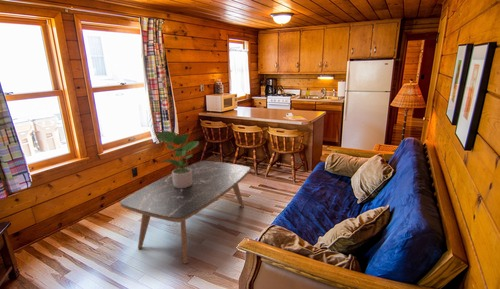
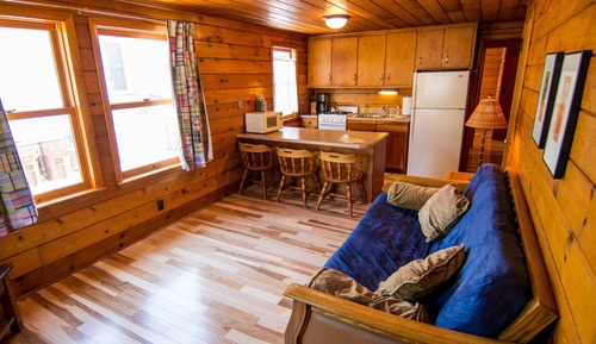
- coffee table [119,160,251,264]
- potted plant [156,130,200,188]
